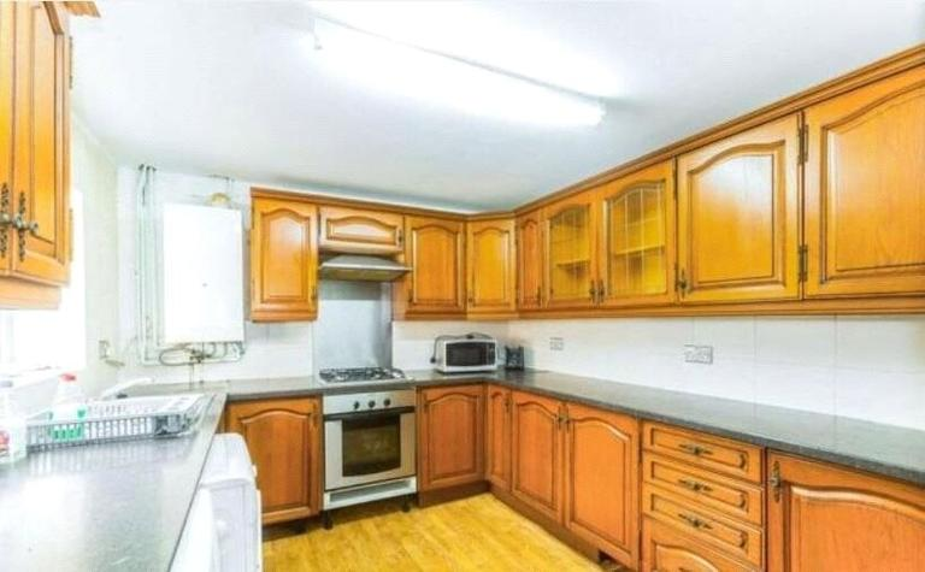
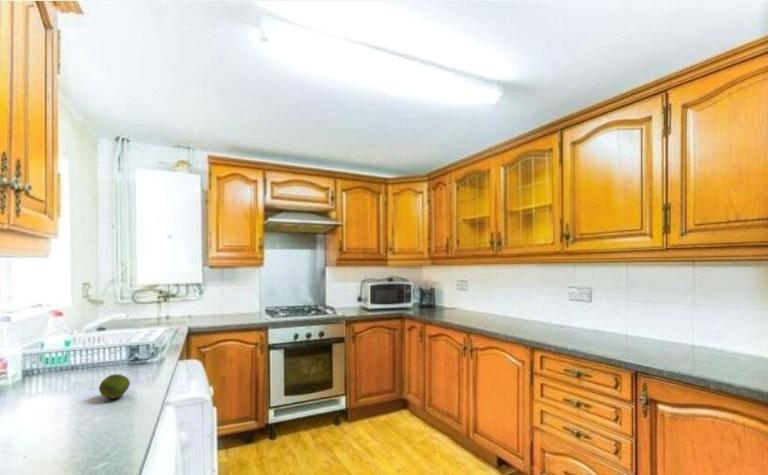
+ fruit [98,373,131,400]
